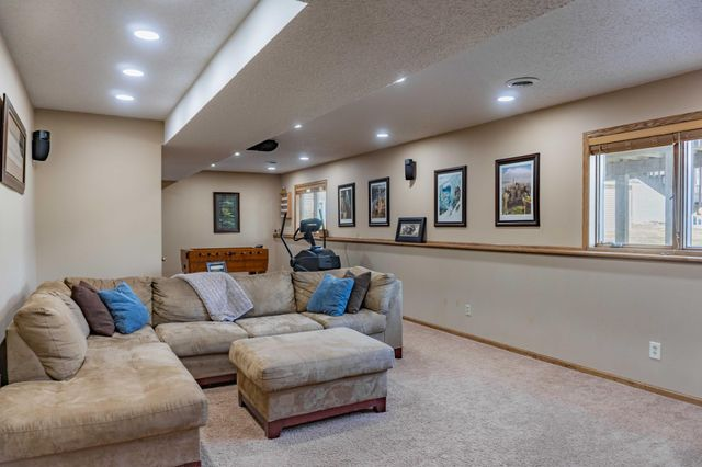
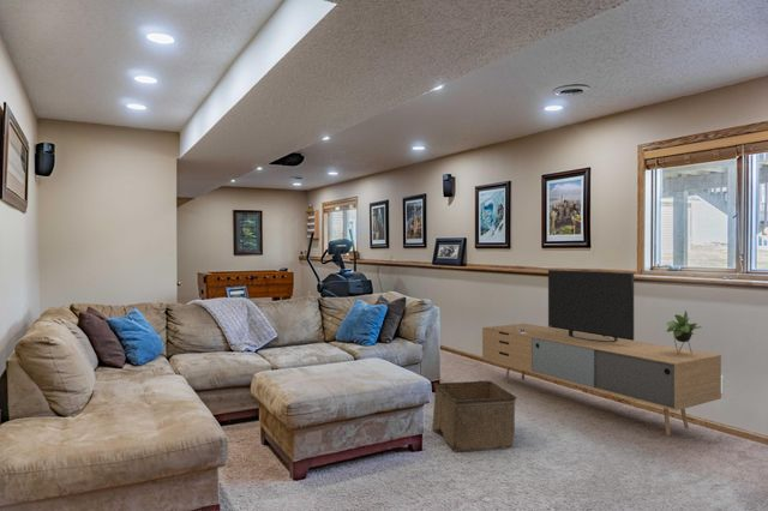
+ media console [481,269,722,435]
+ storage bin [431,380,517,453]
